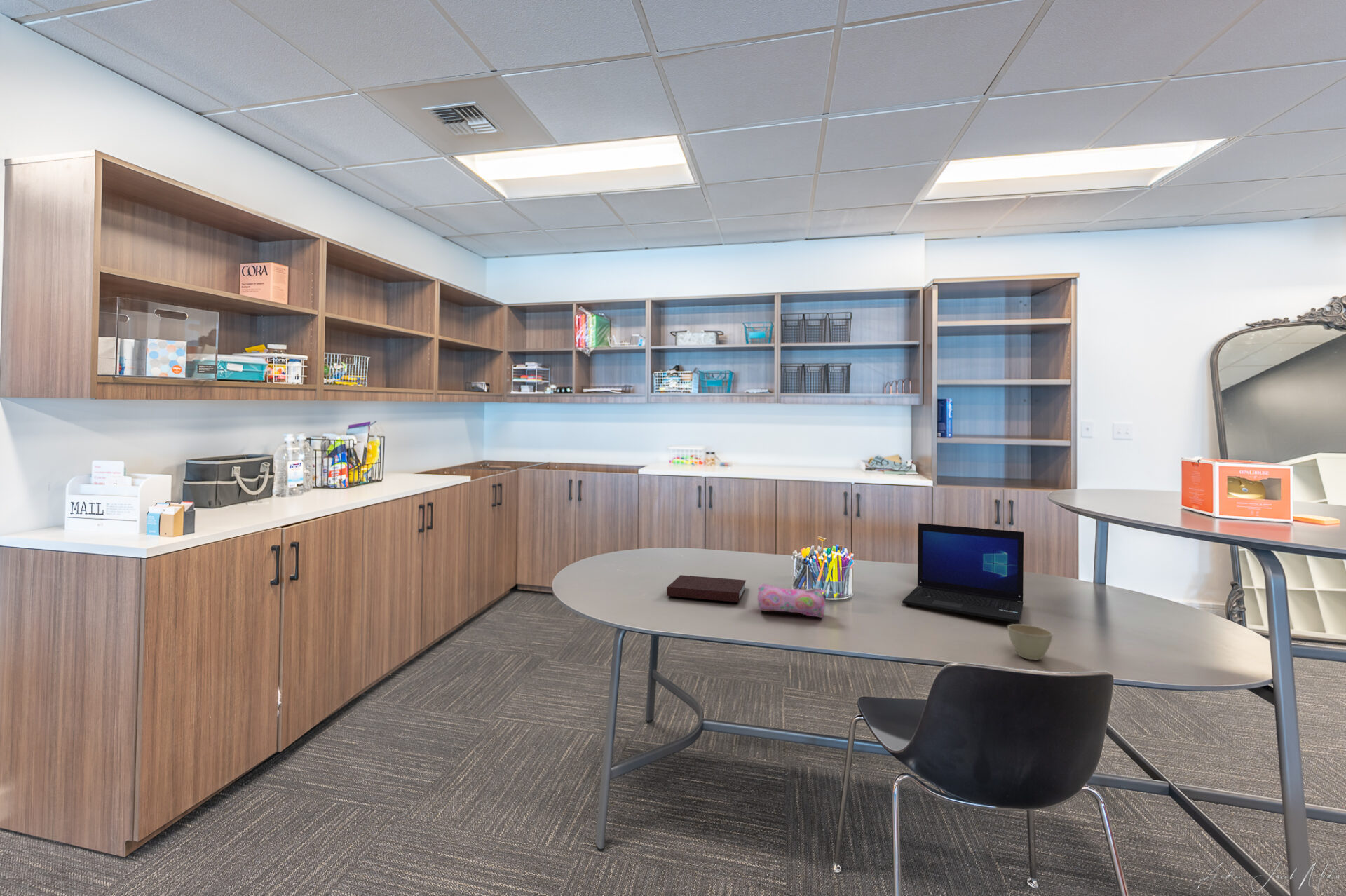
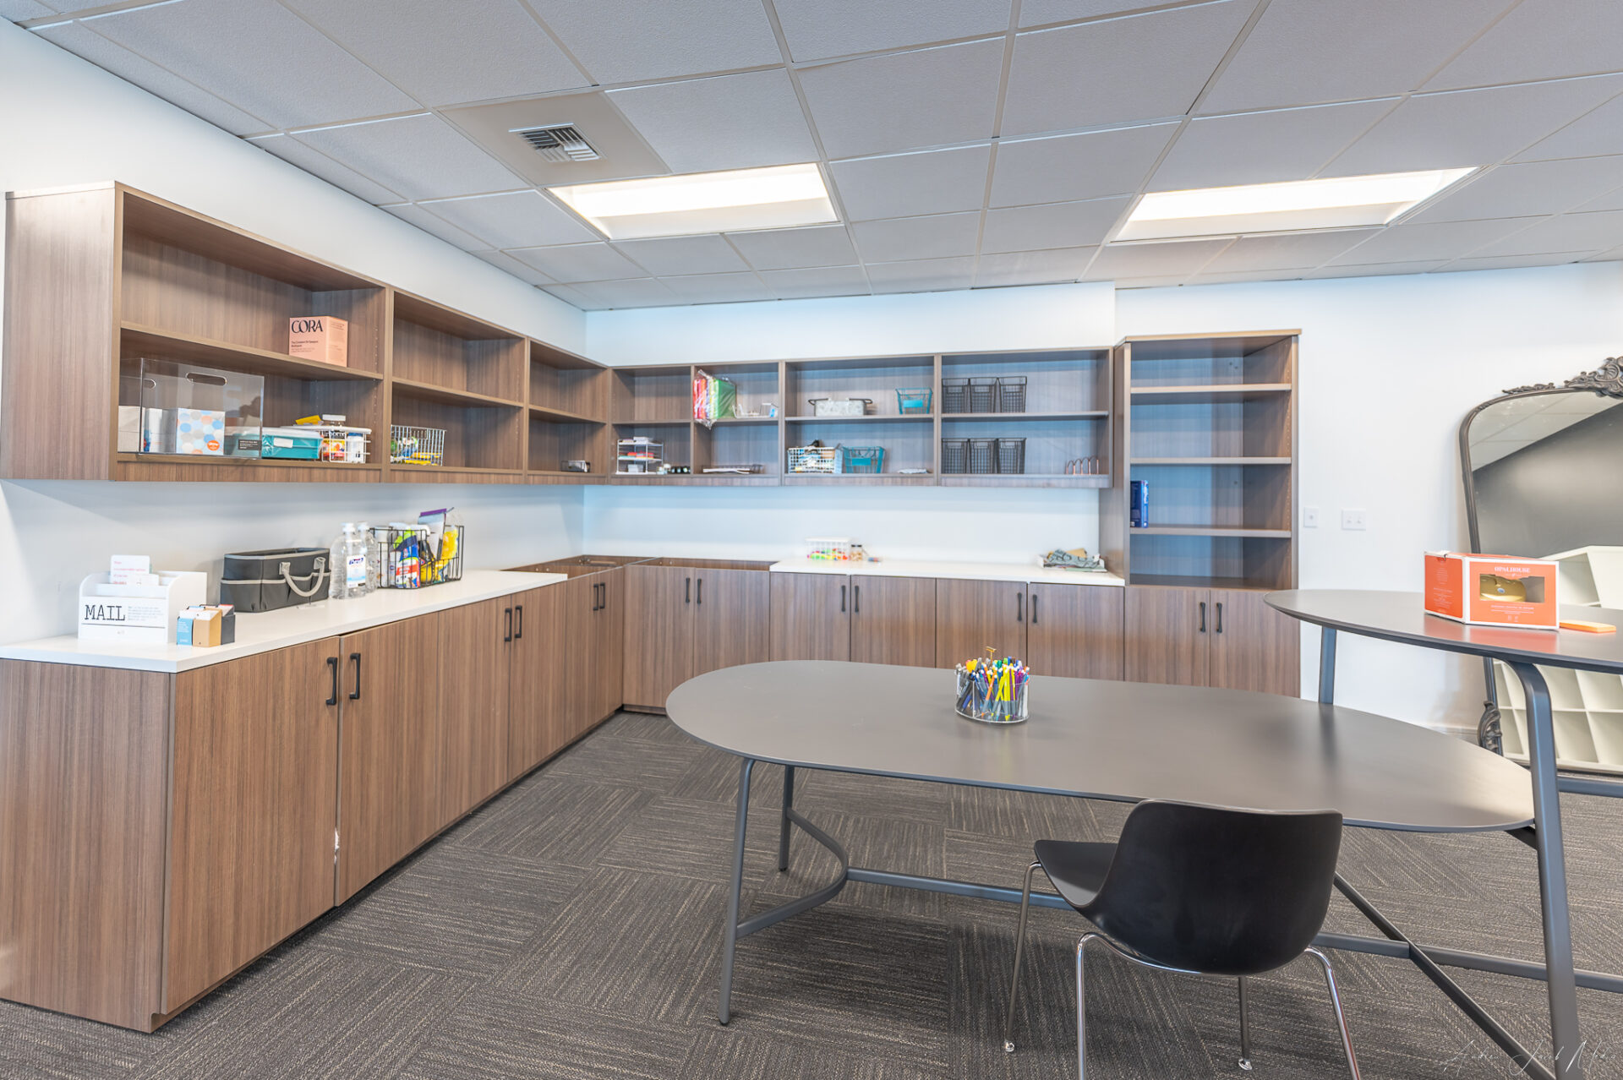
- notebook [666,575,747,603]
- pencil case [757,583,827,618]
- flower pot [1007,623,1054,660]
- laptop [902,522,1024,623]
